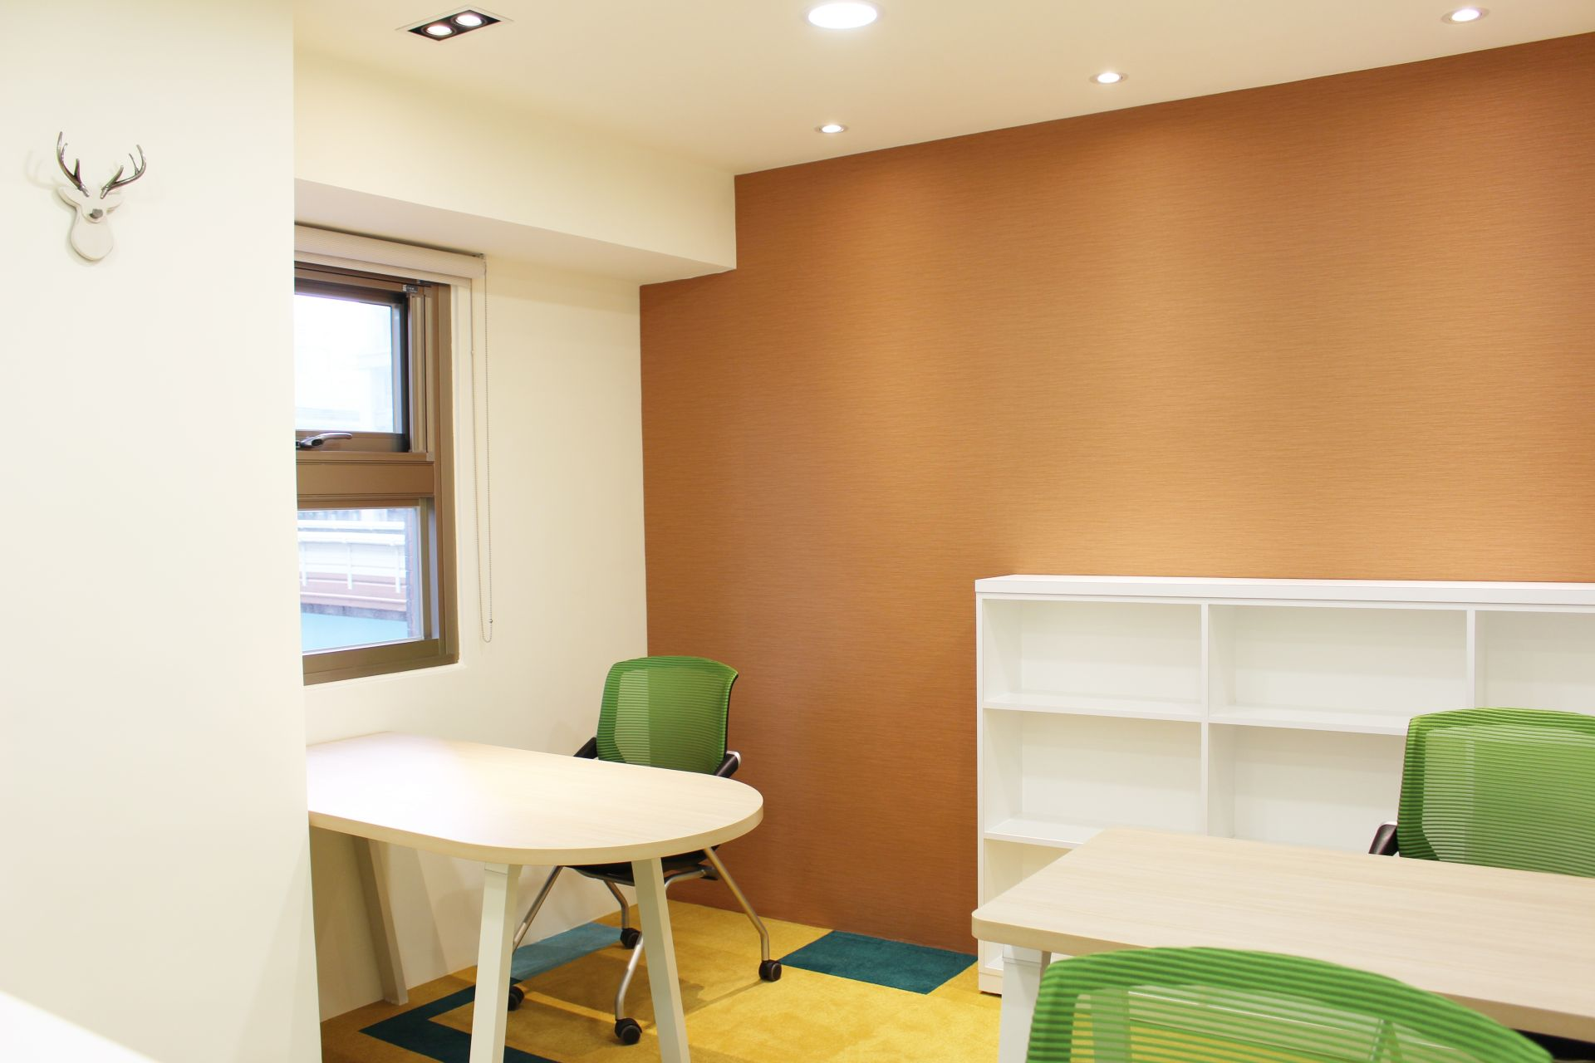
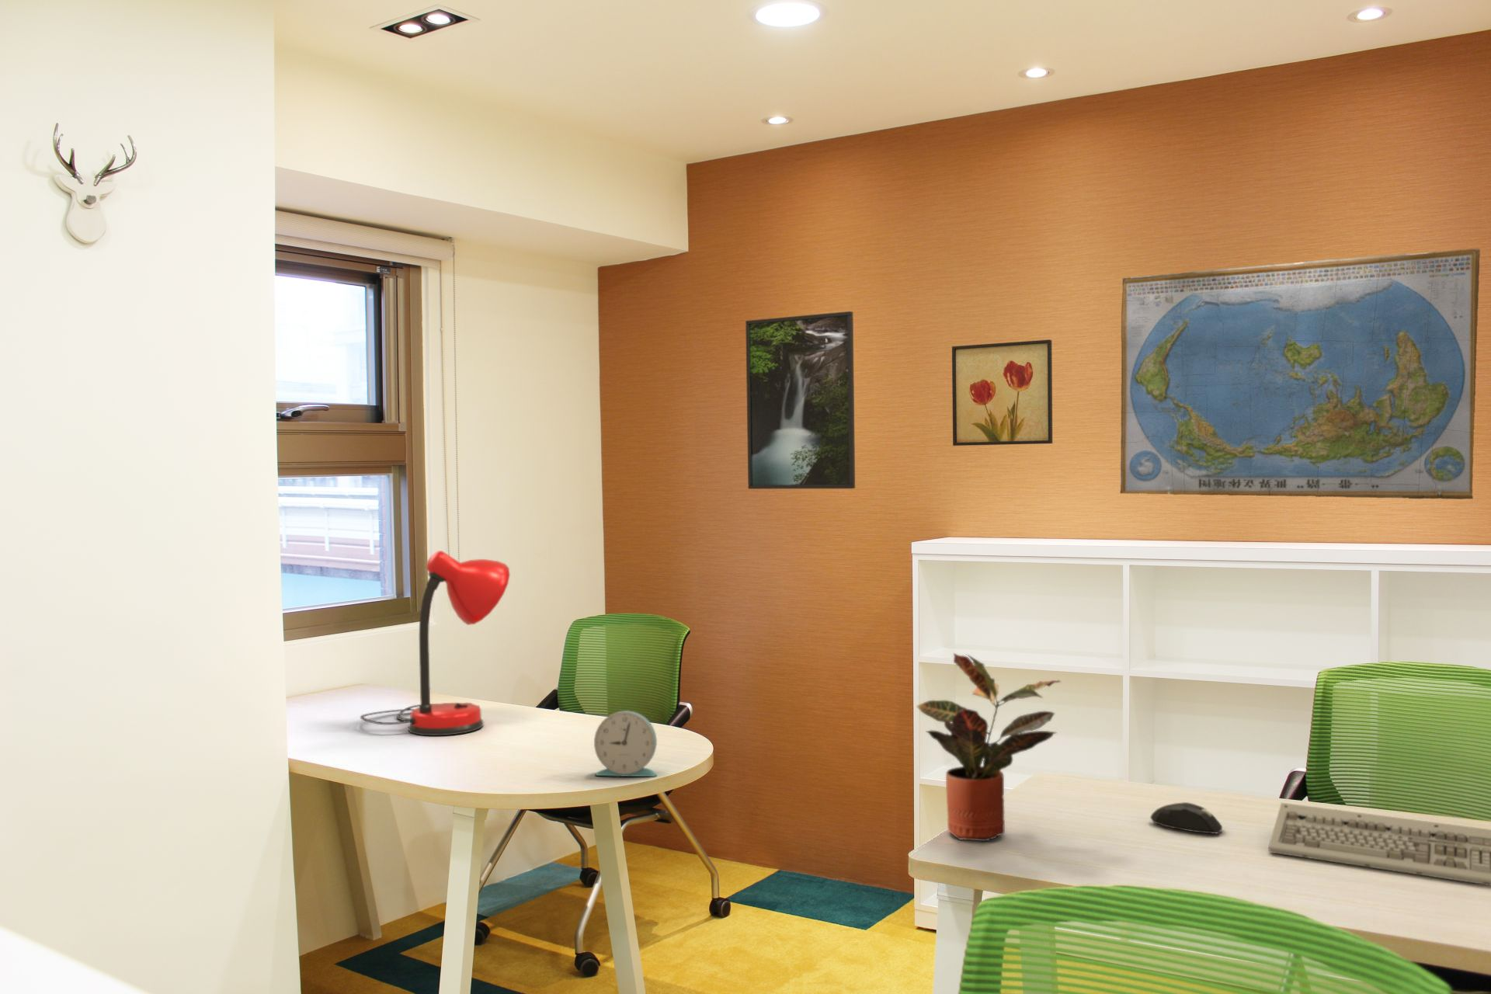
+ wall art [952,338,1053,446]
+ world map [1119,247,1481,500]
+ keyboard [1268,802,1491,886]
+ alarm clock [594,710,658,778]
+ mouse [1149,801,1224,834]
+ potted plant [915,652,1063,842]
+ desk lamp [359,550,511,737]
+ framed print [744,311,855,490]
